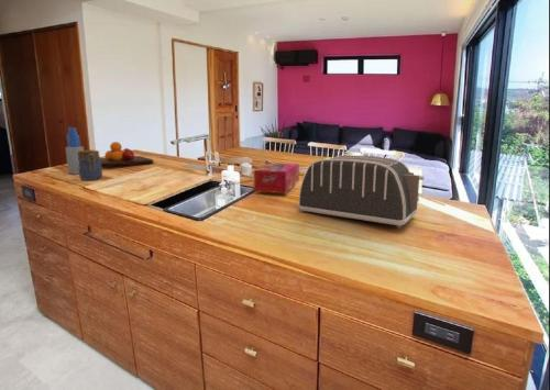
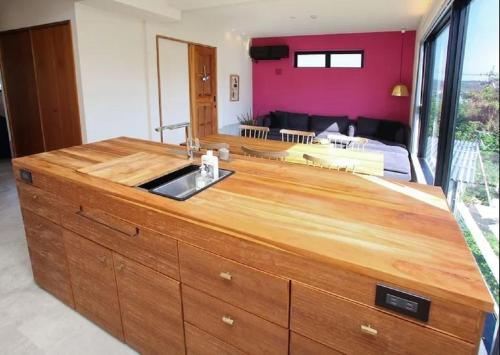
- jar [78,148,103,181]
- spray bottle [65,126,85,175]
- tissue box [252,161,300,194]
- toaster [297,155,426,229]
- chopping board [99,141,154,167]
